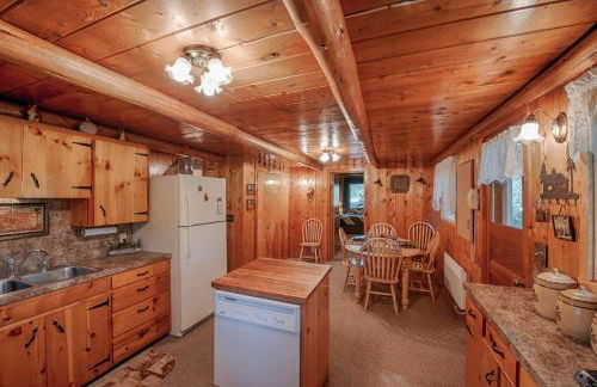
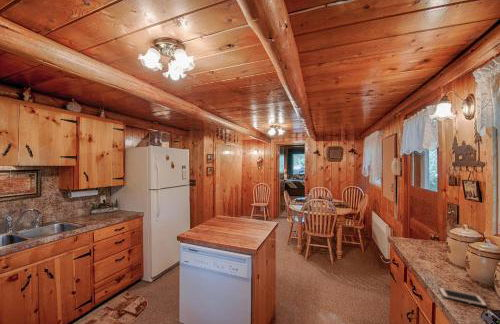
+ cell phone [438,286,489,308]
